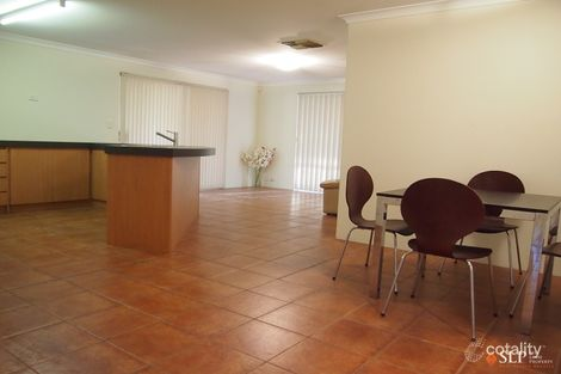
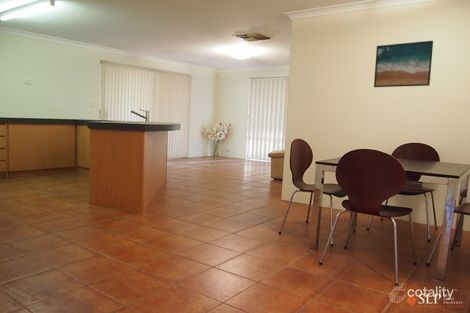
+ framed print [373,40,434,88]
